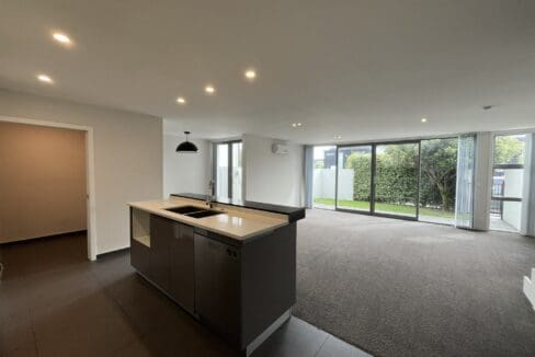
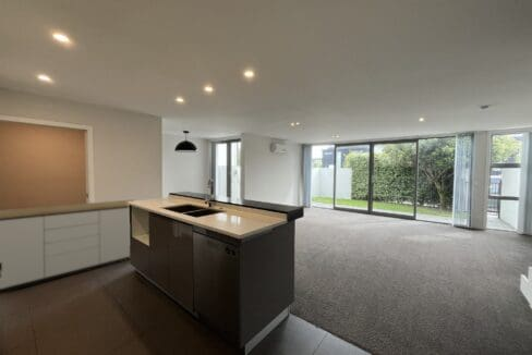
+ sideboard [0,198,134,295]
